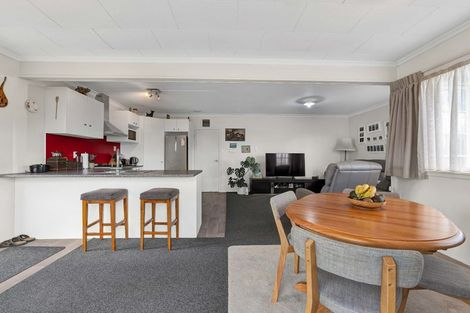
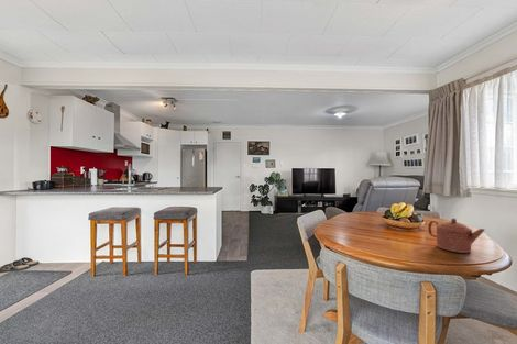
+ teapot [427,218,486,254]
